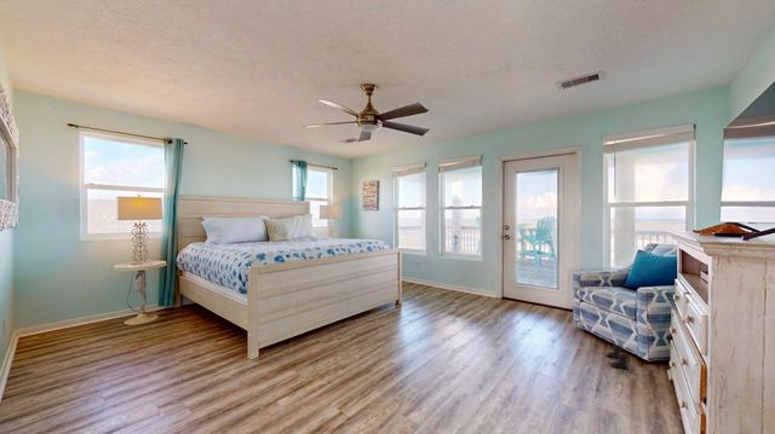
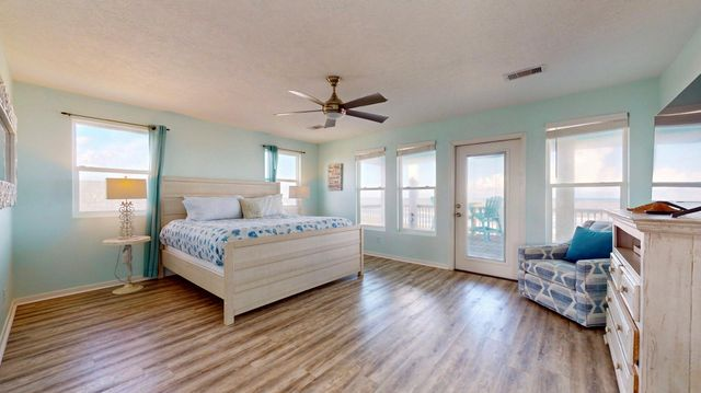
- boots [604,343,631,371]
